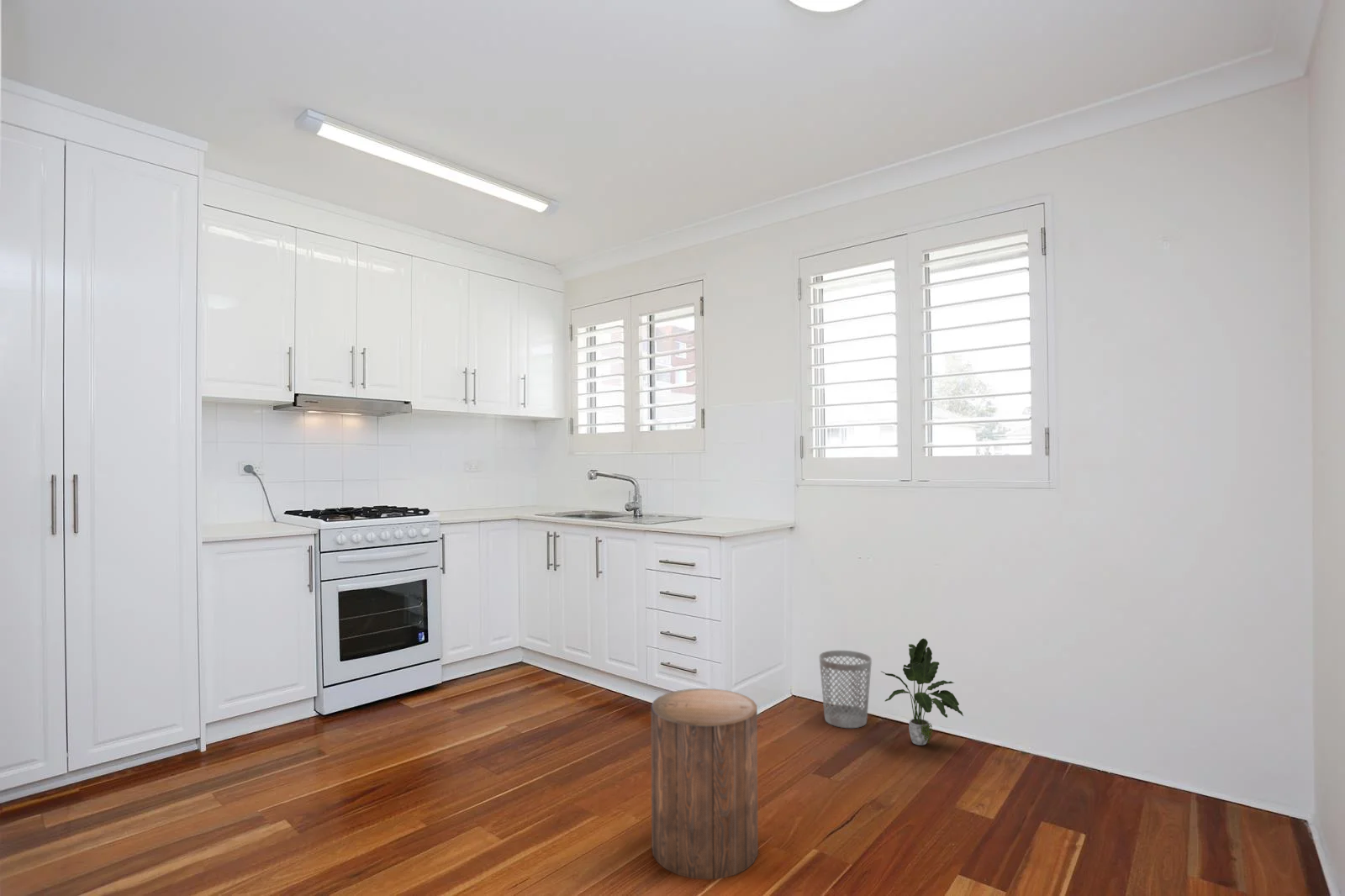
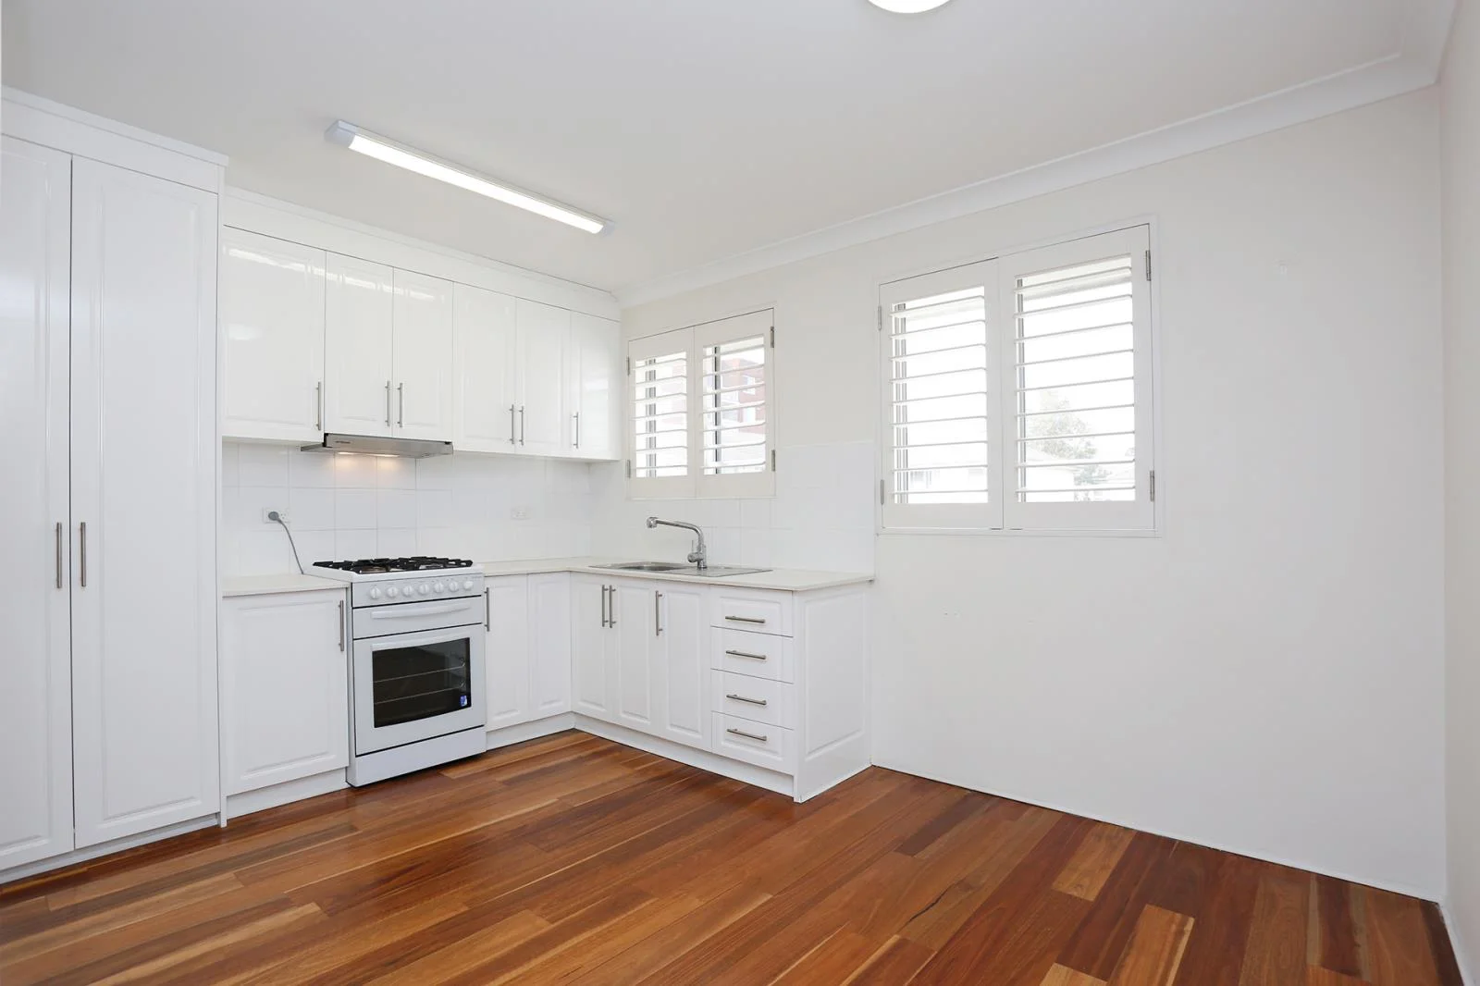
- wastebasket [818,650,873,729]
- stool [650,688,759,880]
- potted plant [881,637,964,746]
